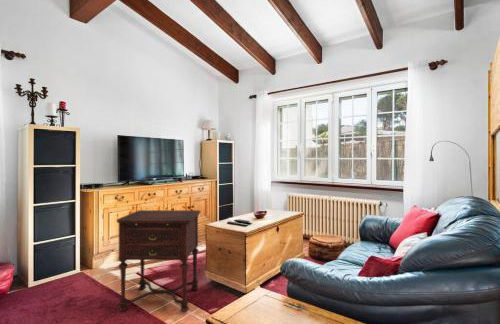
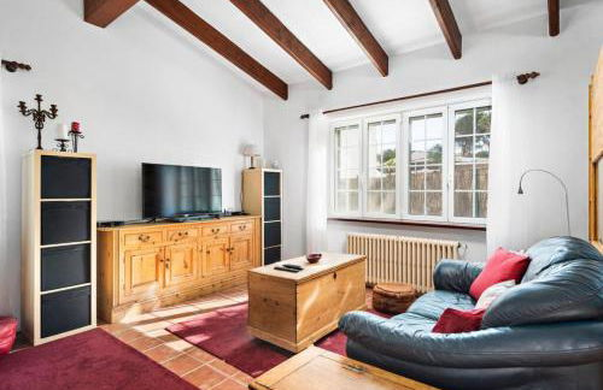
- side table [116,209,201,313]
